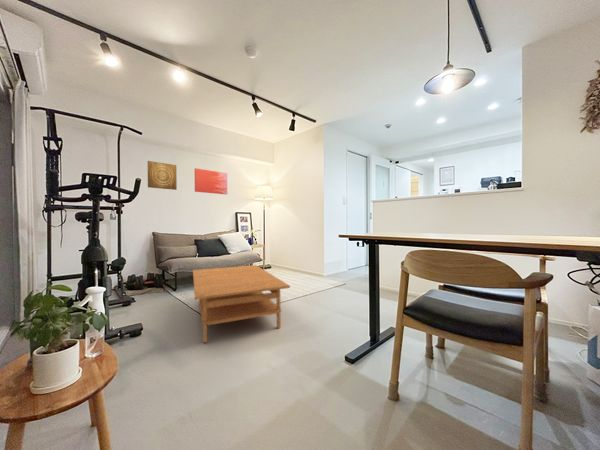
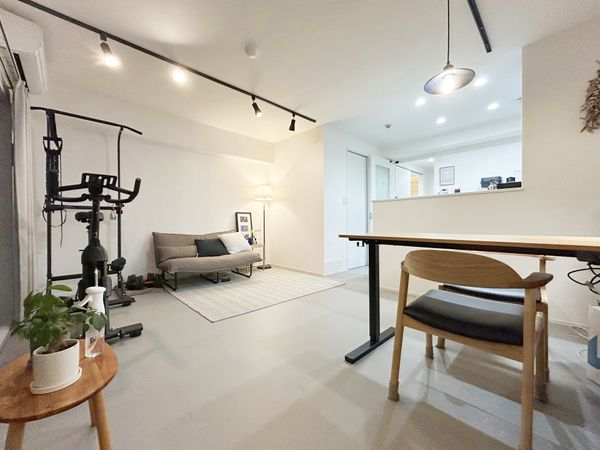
- coffee table [192,264,291,344]
- wall art [194,167,228,195]
- wall art [147,160,178,191]
